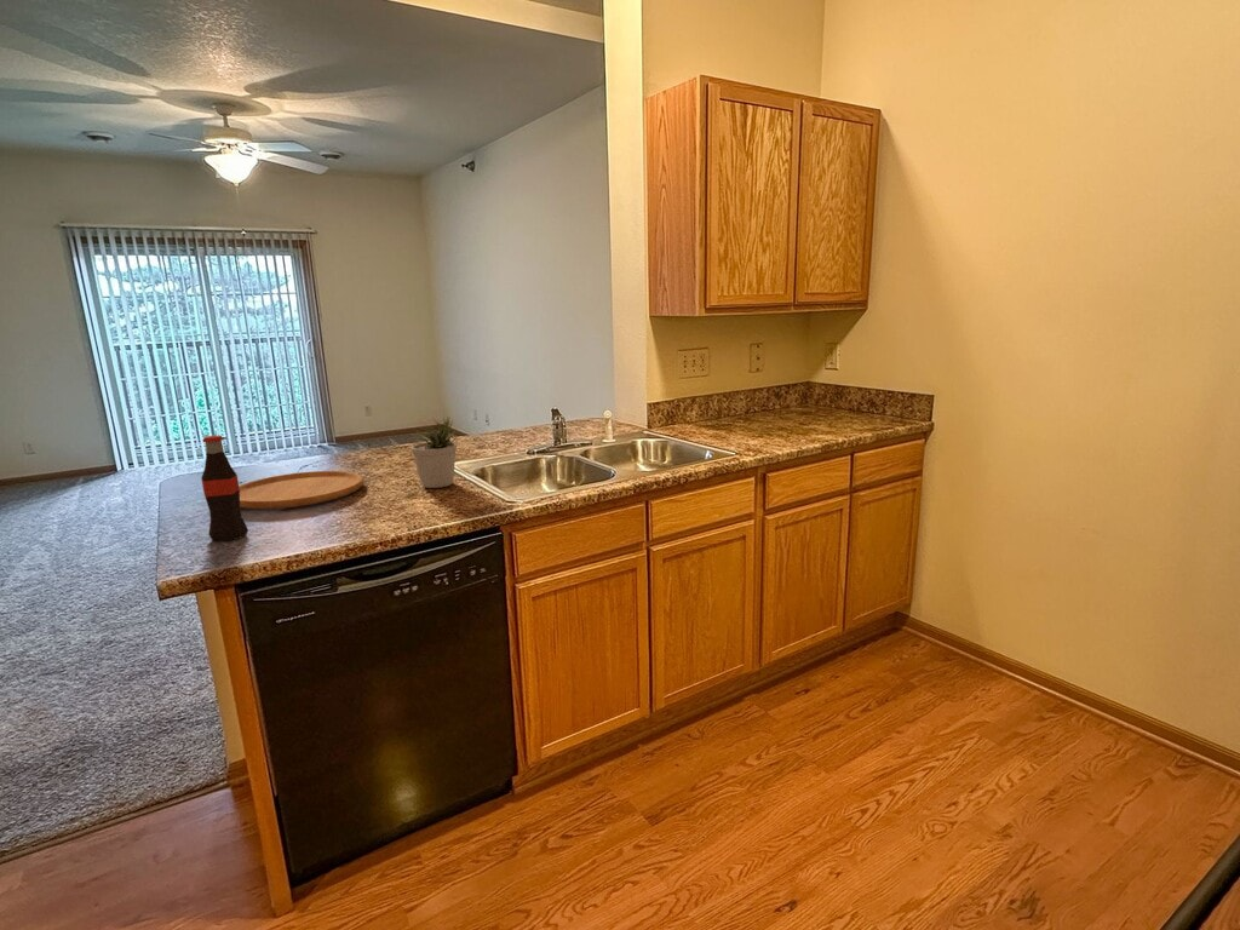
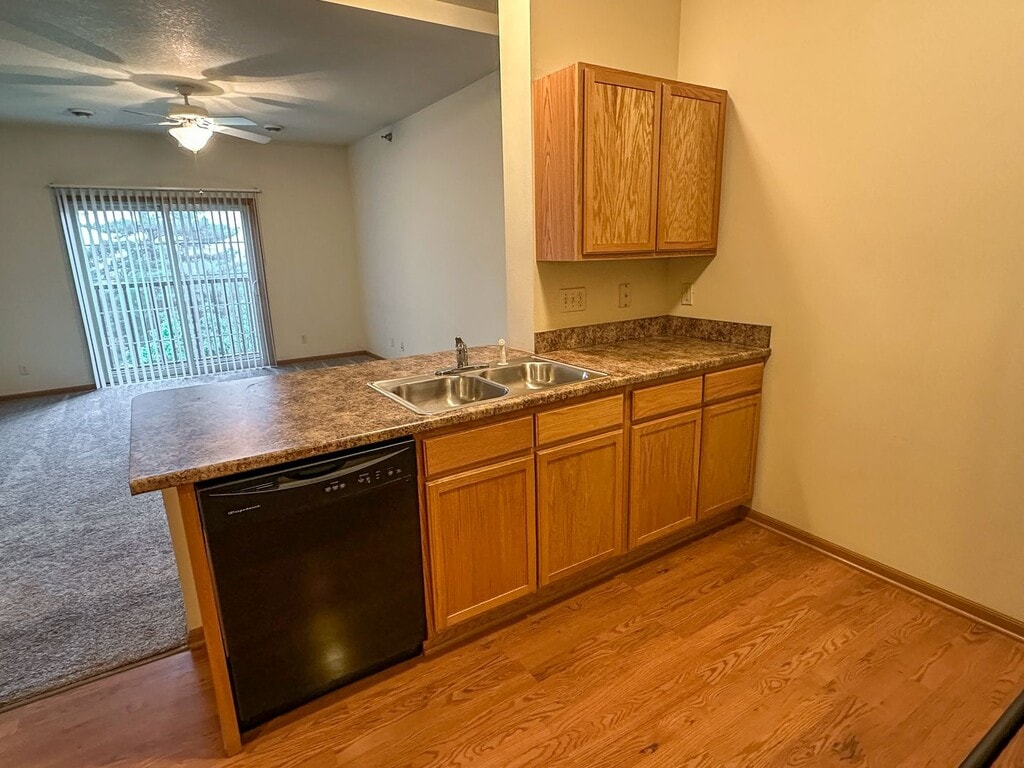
- bottle [200,435,249,542]
- potted plant [411,417,459,489]
- cutting board [239,470,364,510]
